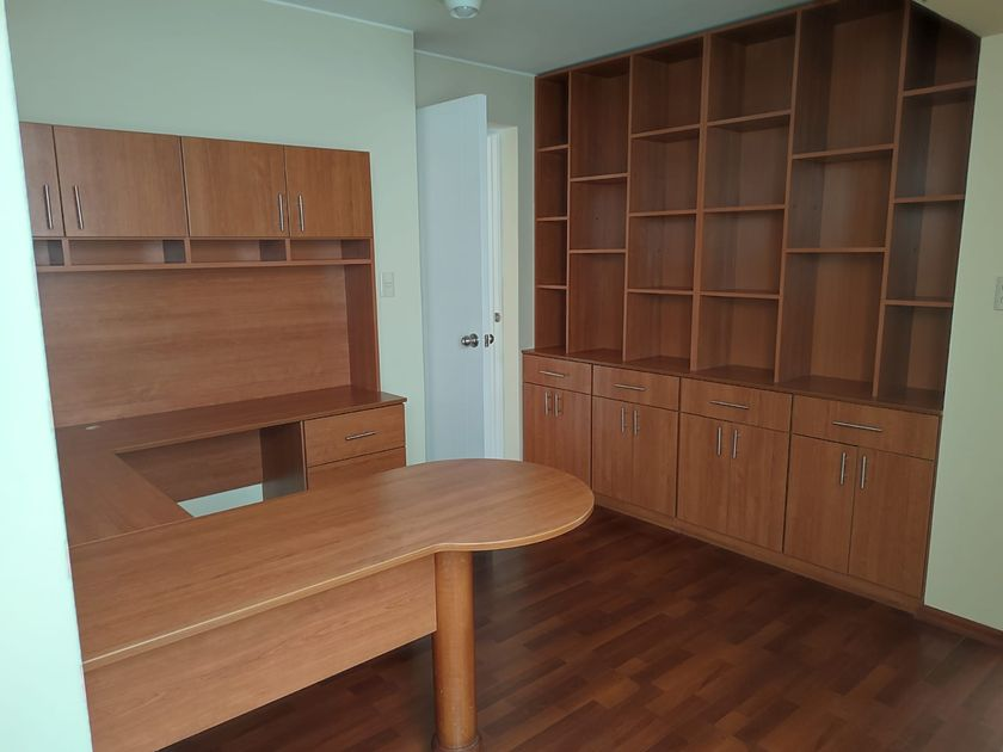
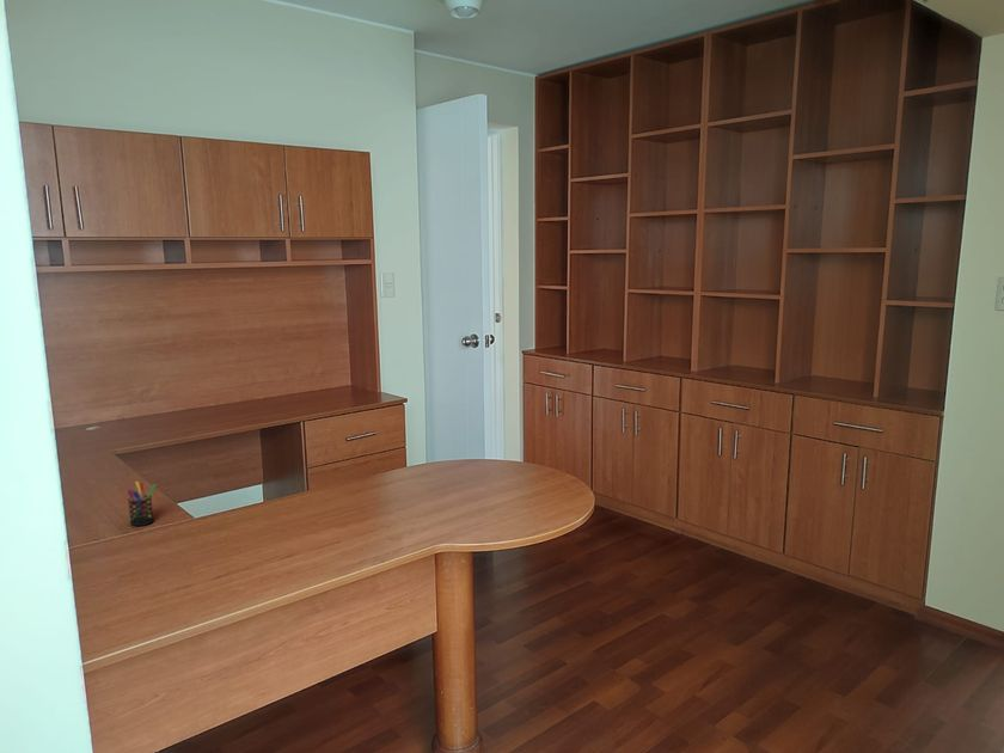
+ pen holder [126,480,158,527]
